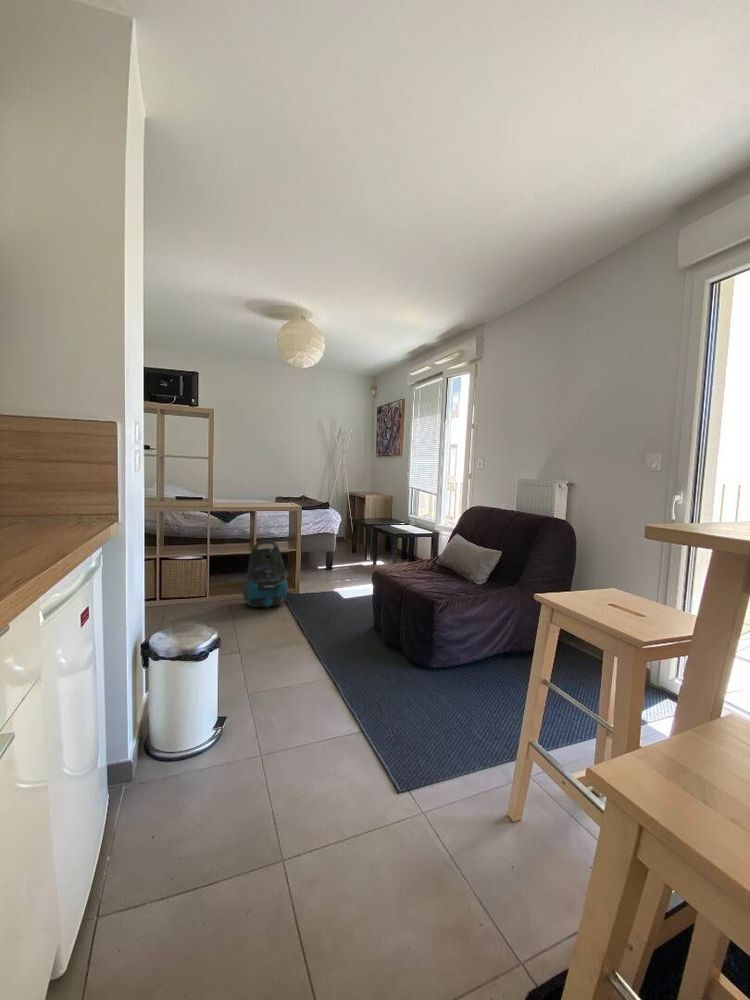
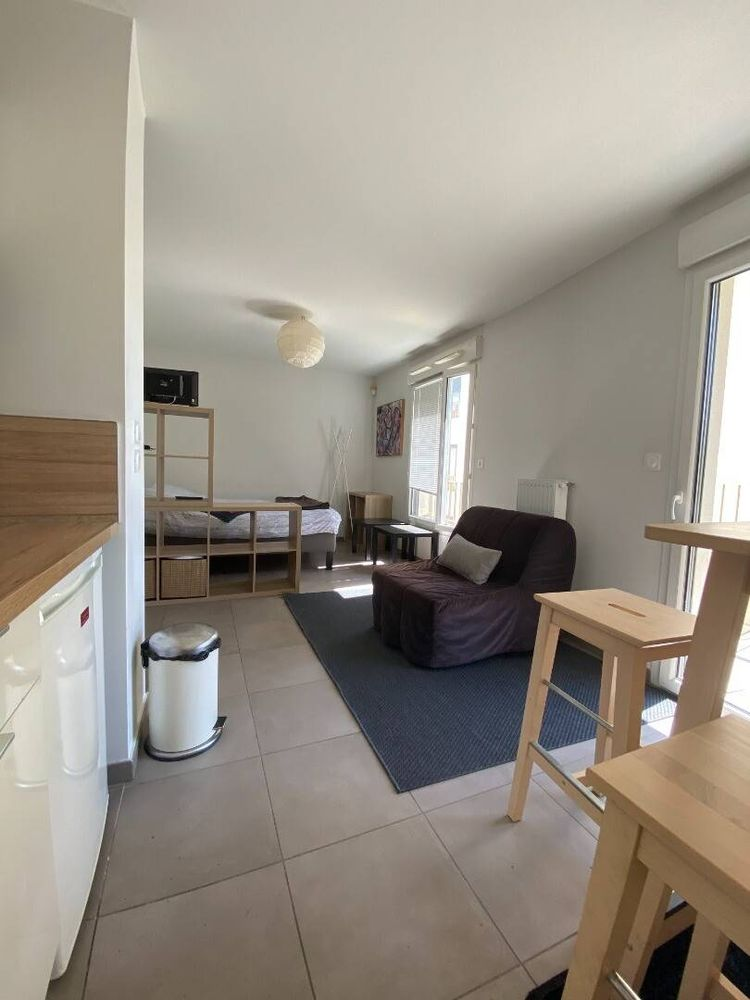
- vacuum cleaner [242,539,289,609]
